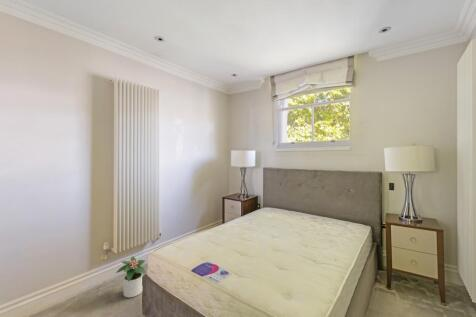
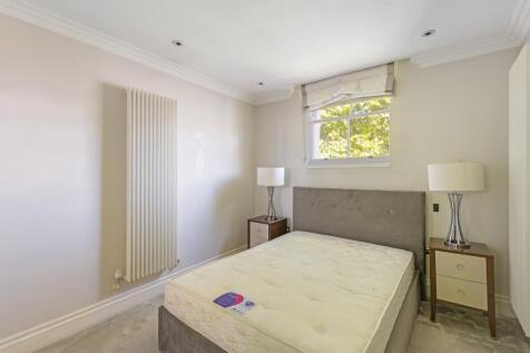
- potted plant [115,256,147,298]
